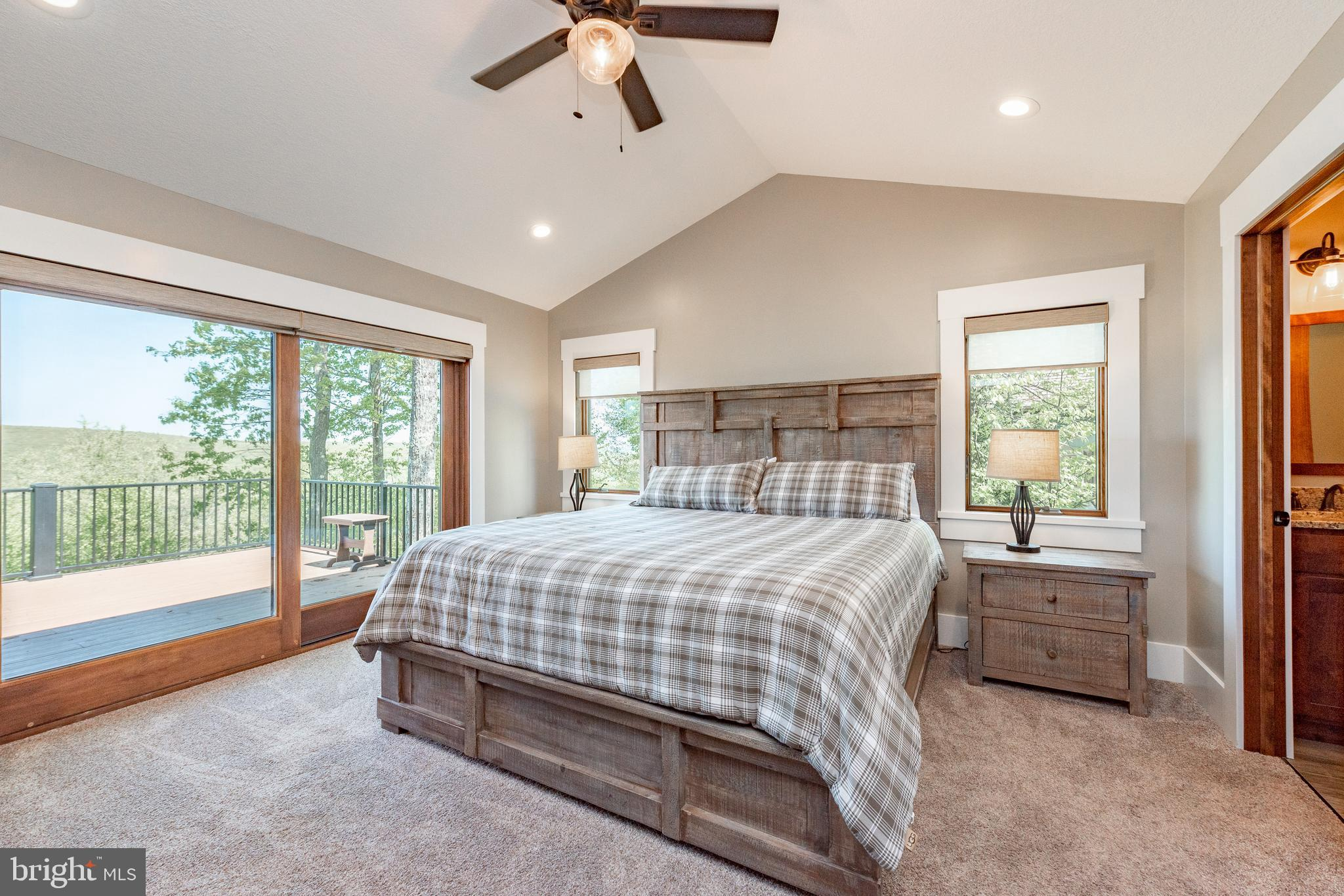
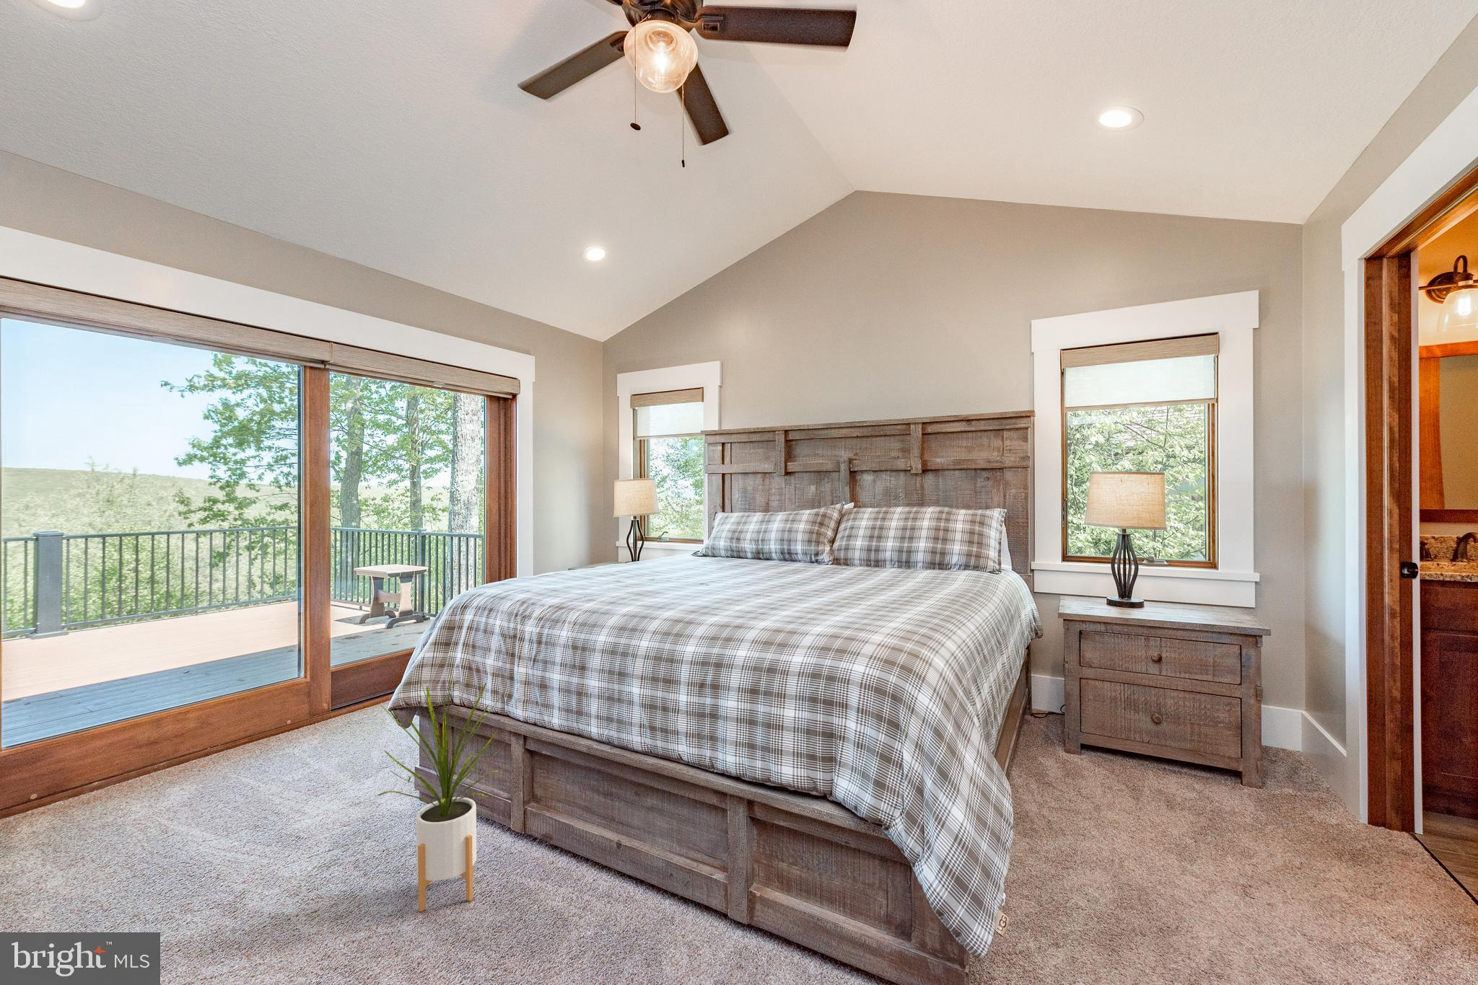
+ house plant [376,669,506,912]
